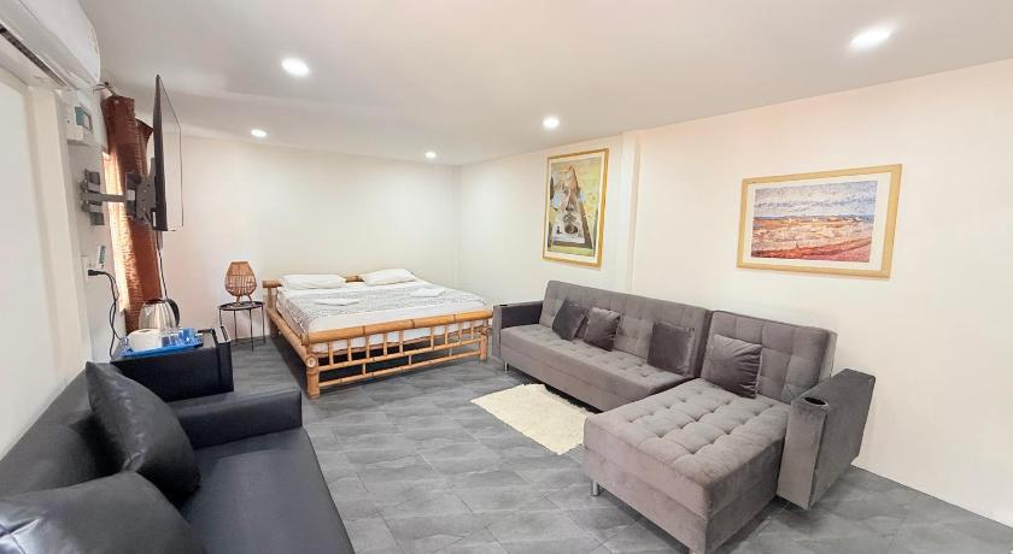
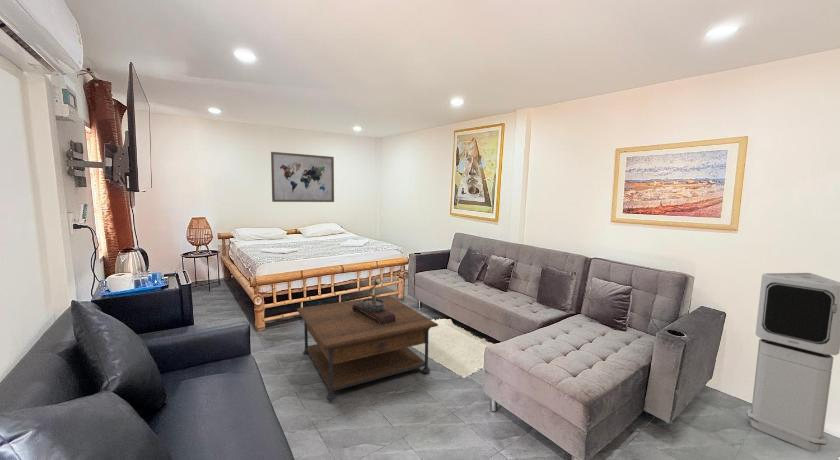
+ coffee table [296,294,439,401]
+ wall art [270,151,335,203]
+ air purifier [746,272,840,453]
+ bonsai tree [352,278,396,326]
